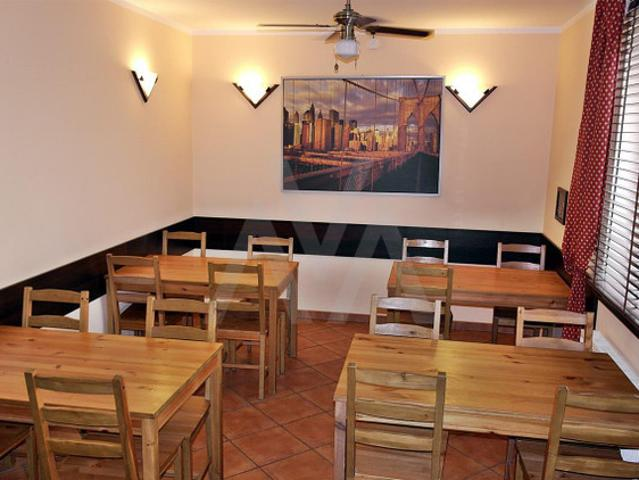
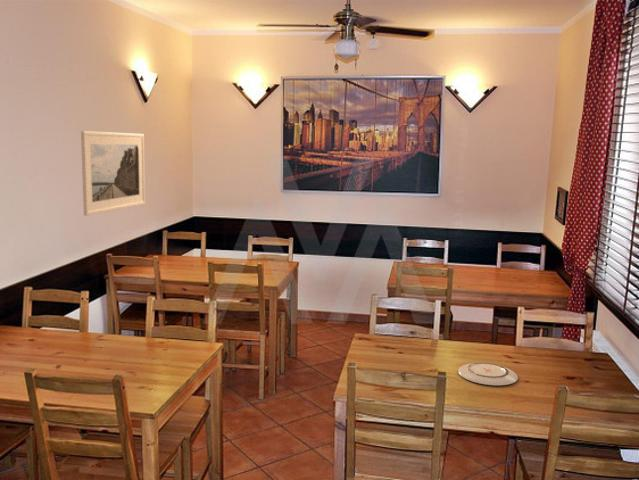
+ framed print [80,130,146,217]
+ plate [457,362,519,386]
